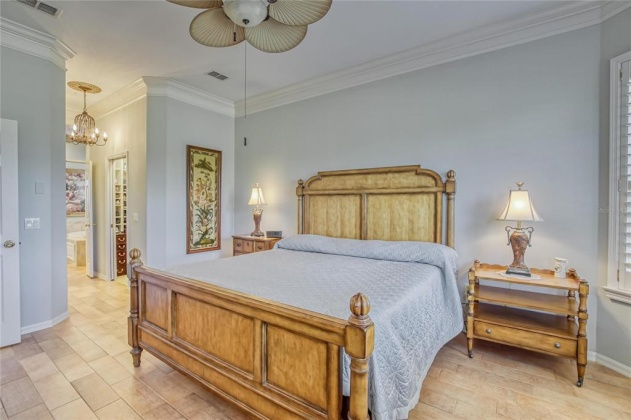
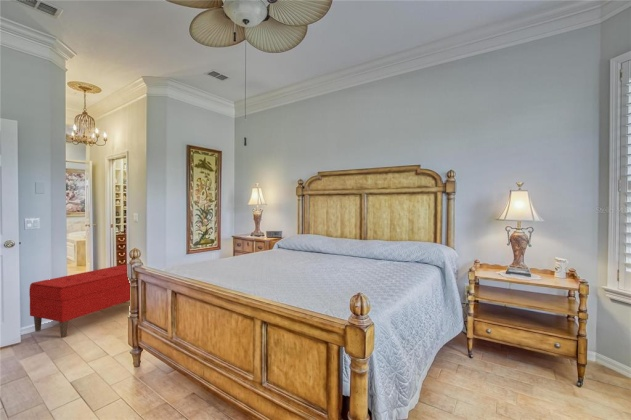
+ bench [28,264,131,338]
